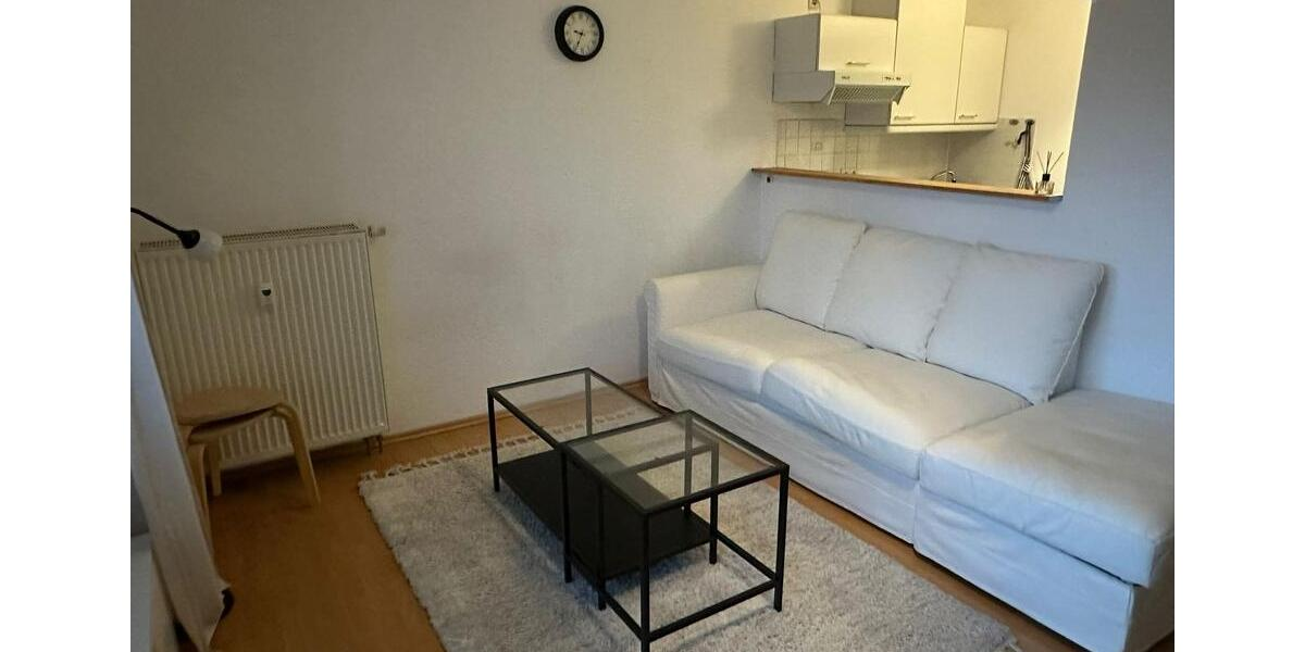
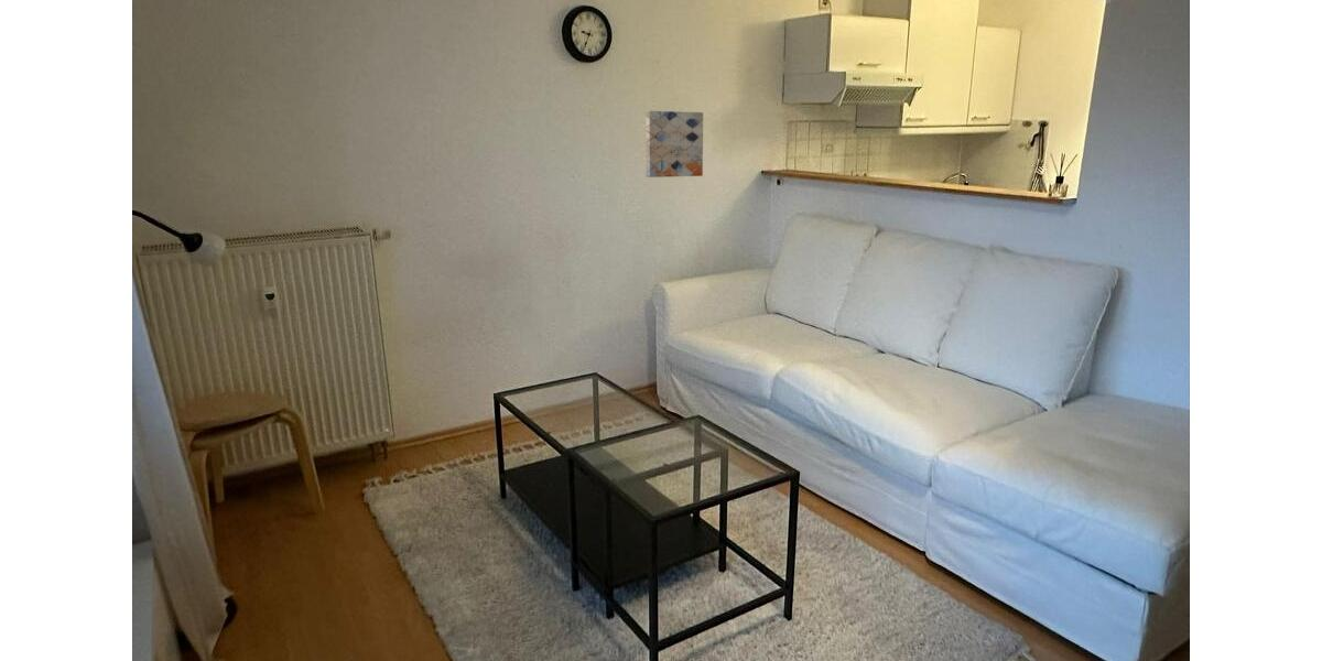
+ wall art [644,110,704,178]
